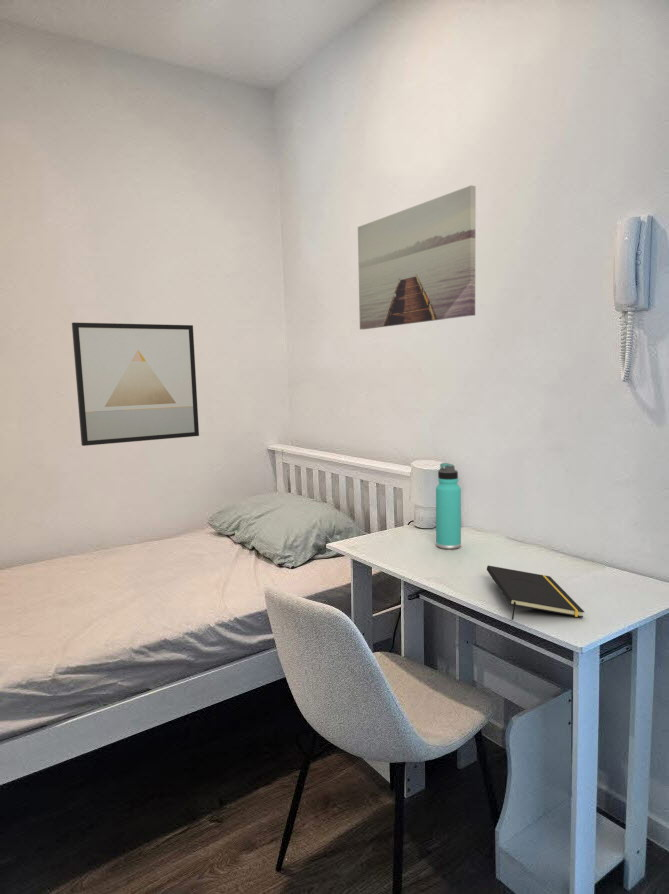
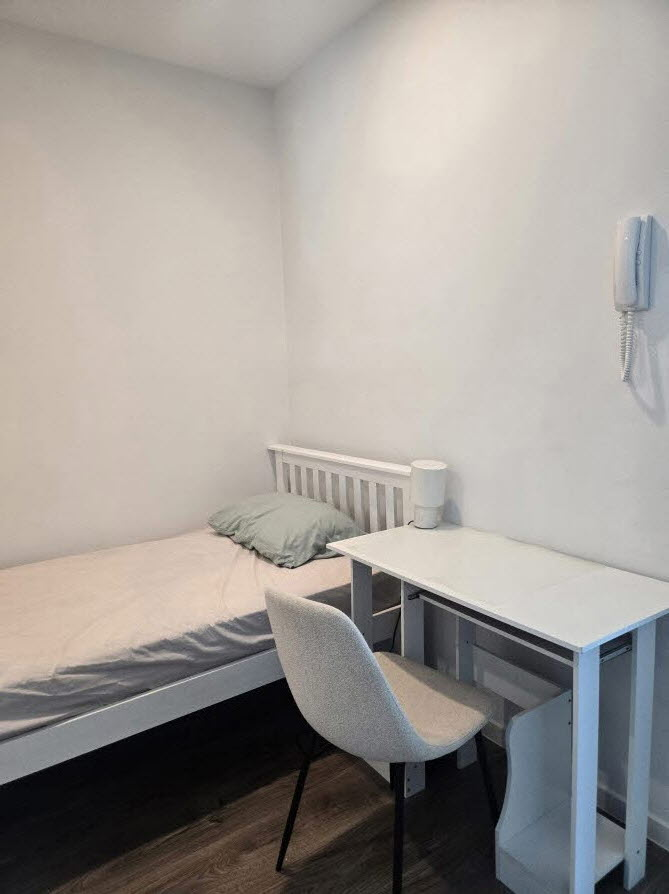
- wall art [71,322,200,447]
- thermos bottle [435,462,462,550]
- notepad [486,565,585,621]
- wall art [357,184,477,330]
